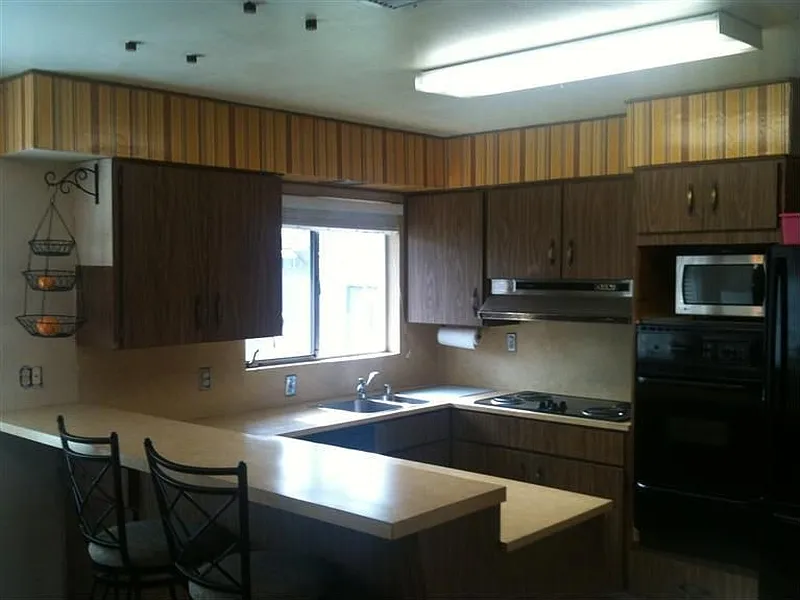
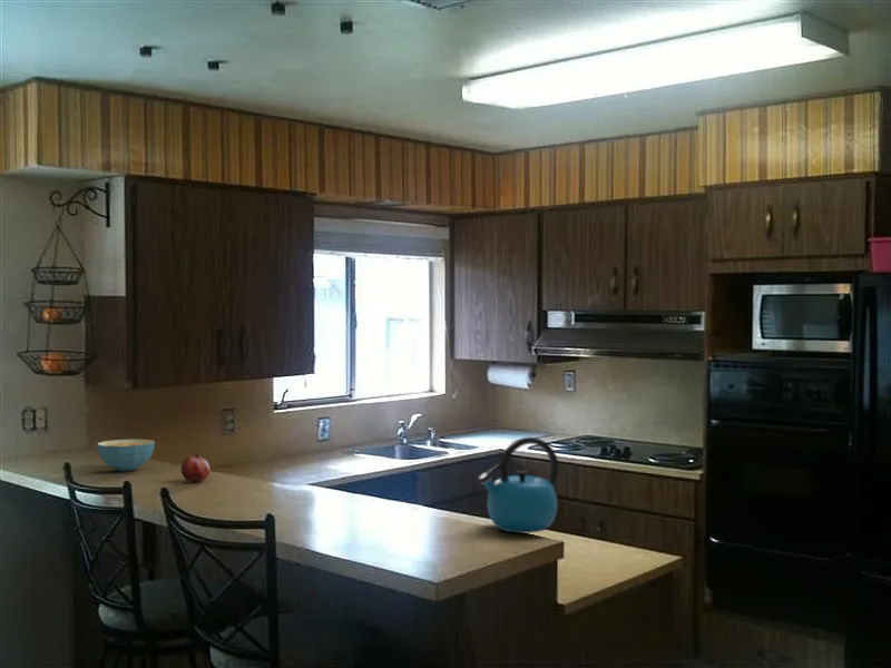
+ kettle [477,436,559,534]
+ cereal bowl [97,439,156,472]
+ fruit [180,451,210,483]
